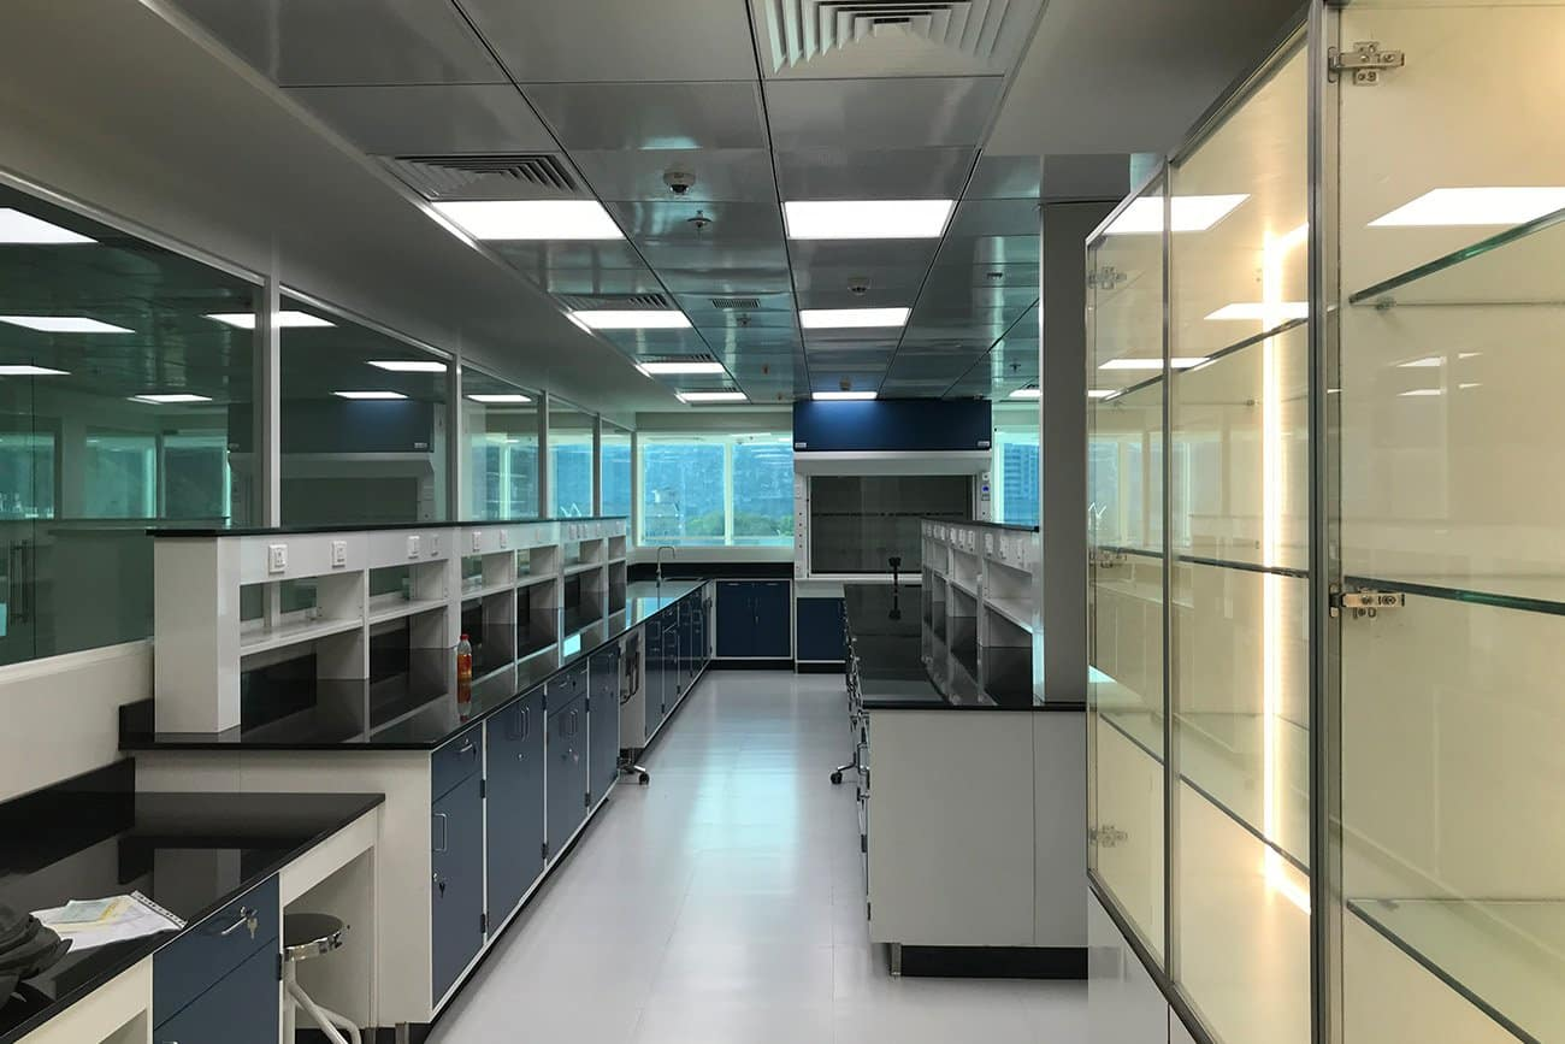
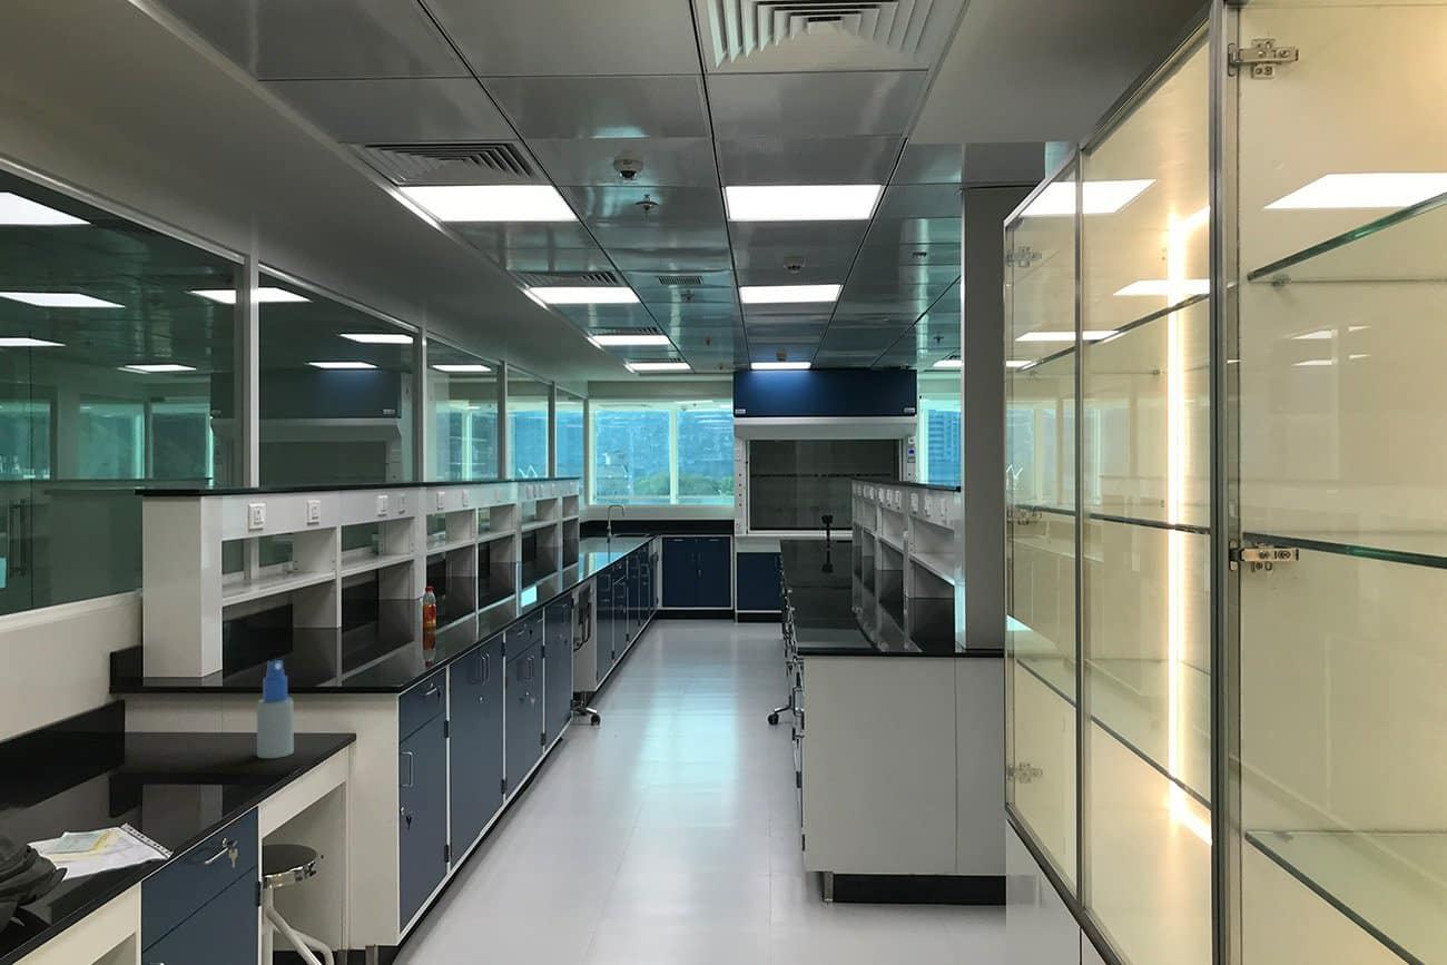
+ spray bottle [256,659,295,759]
